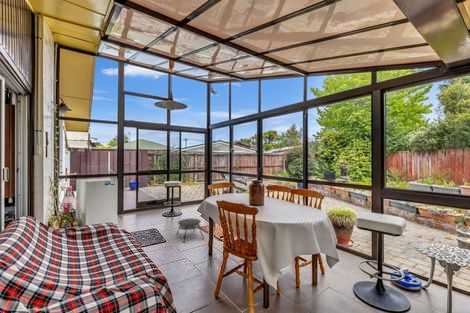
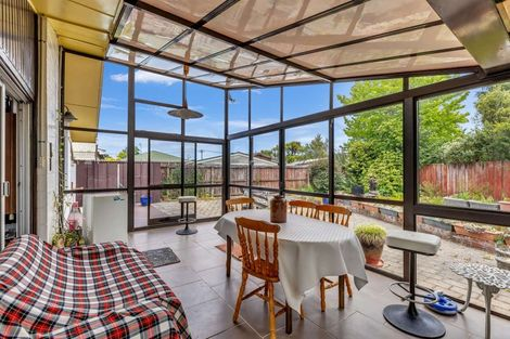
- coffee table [176,217,205,243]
